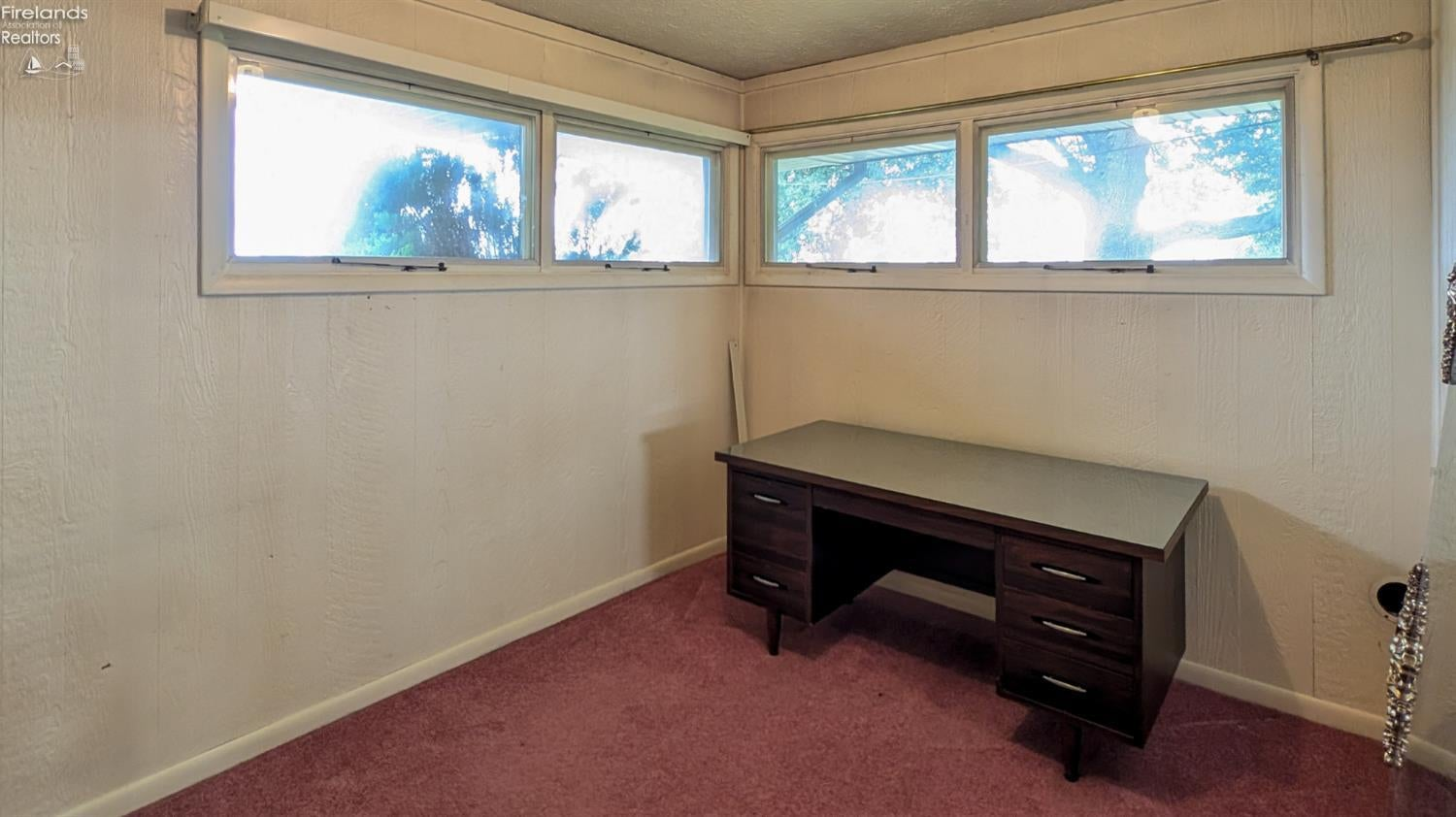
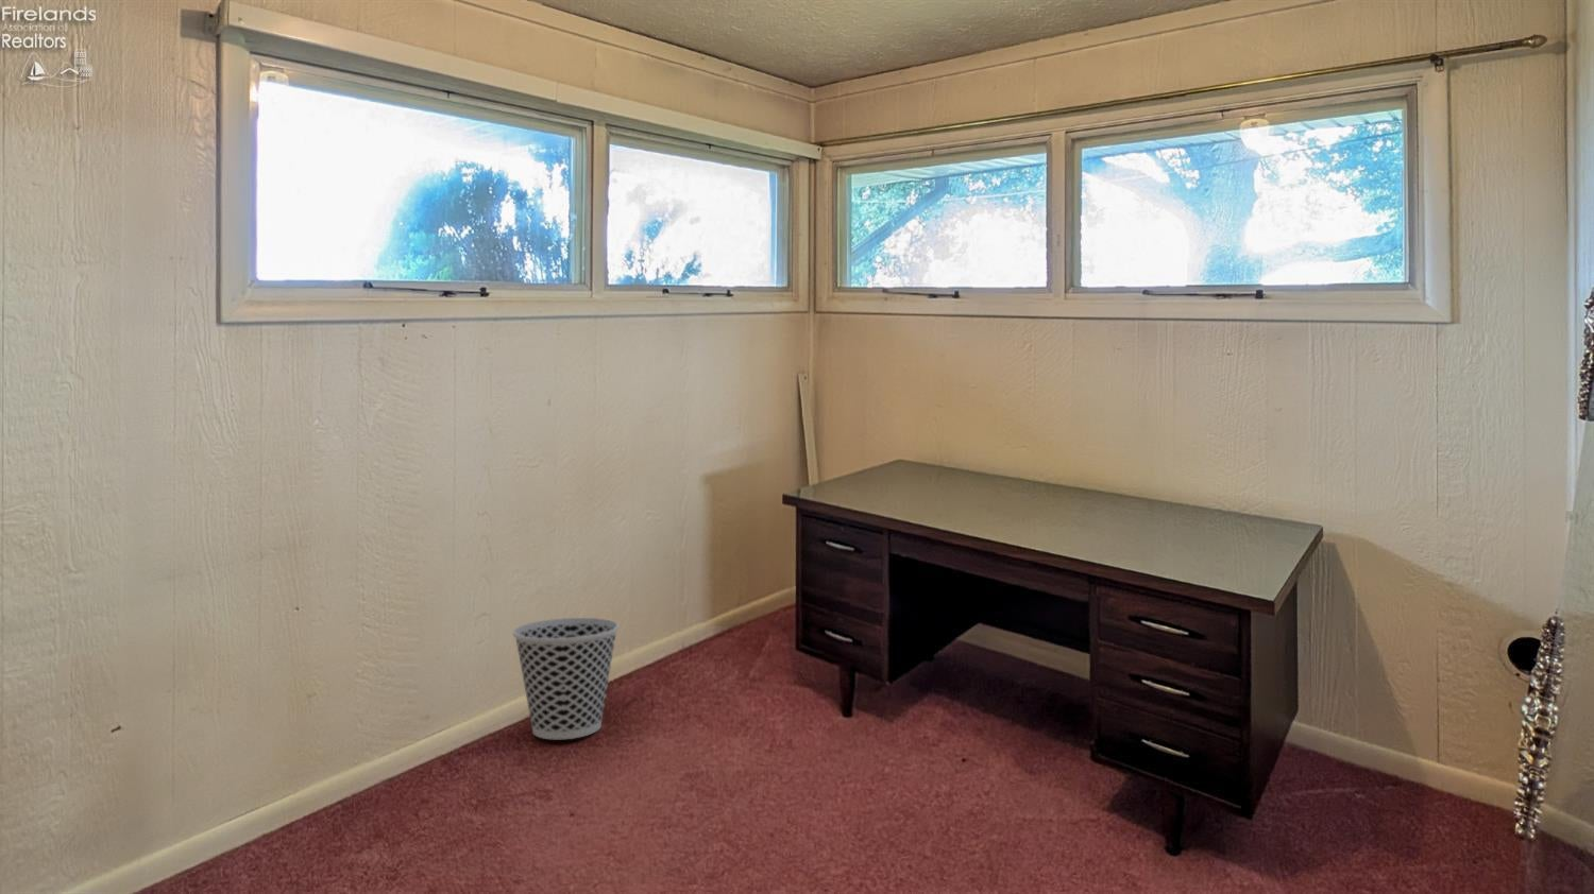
+ wastebasket [512,617,620,741]
